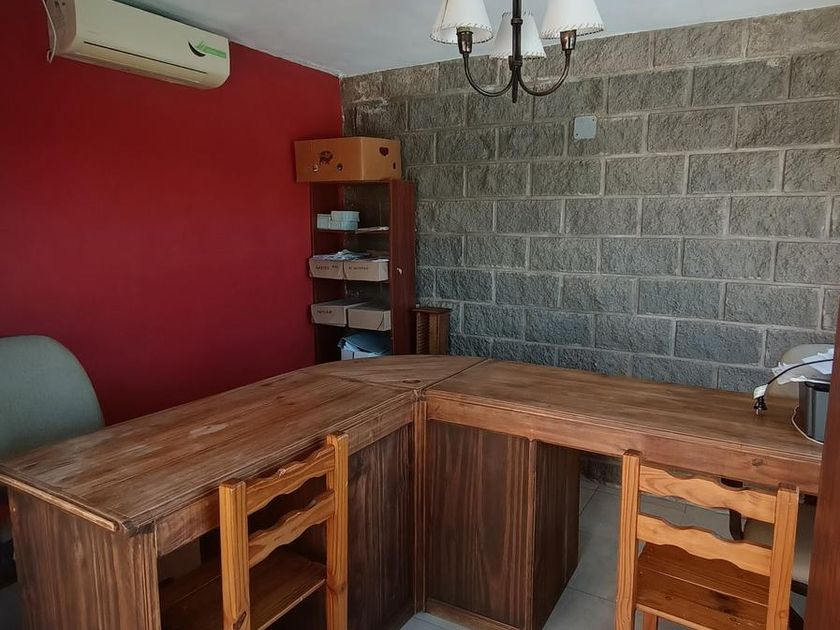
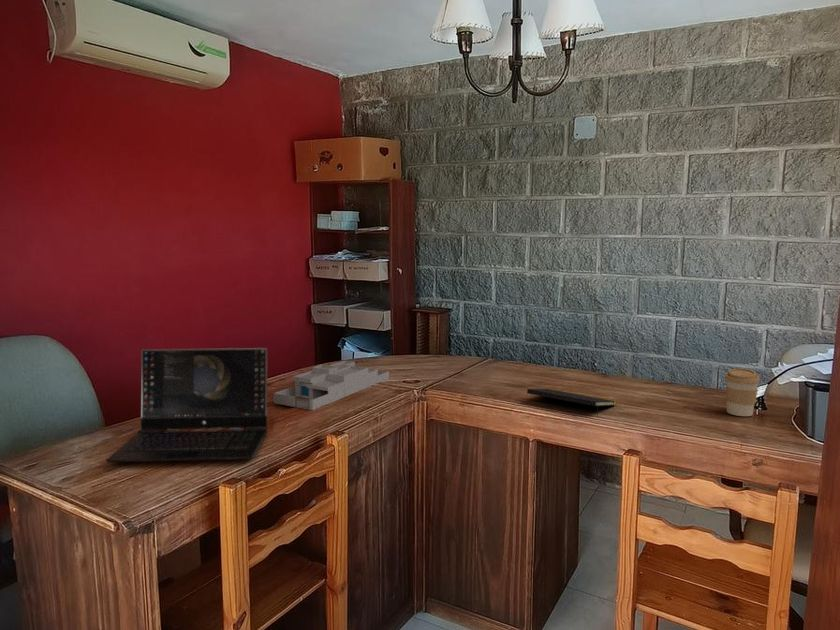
+ coffee cup [724,368,761,417]
+ desk organizer [272,360,390,411]
+ laptop [105,347,268,463]
+ notepad [526,388,618,418]
